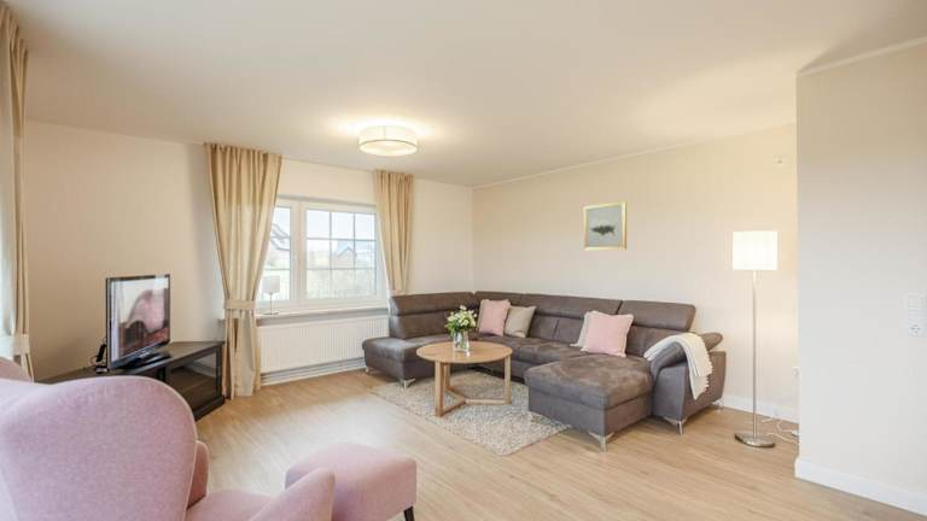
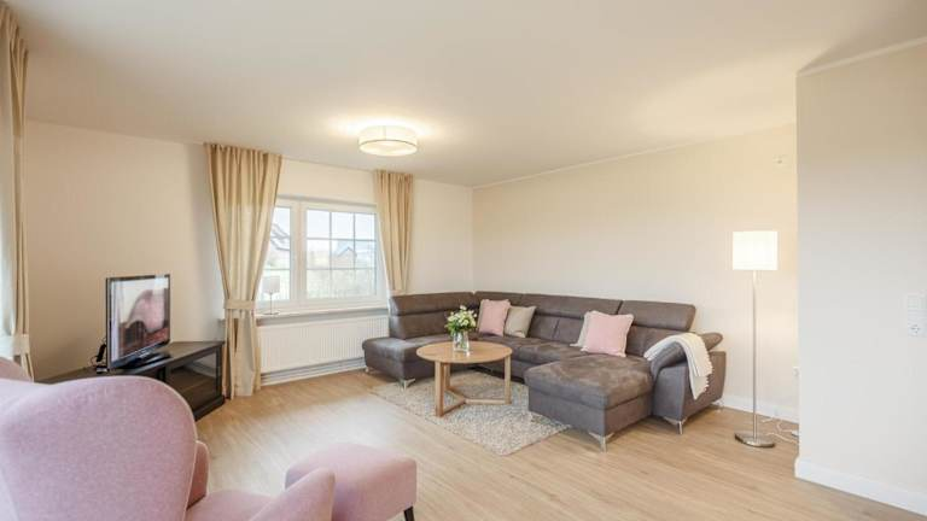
- wall art [583,201,628,251]
